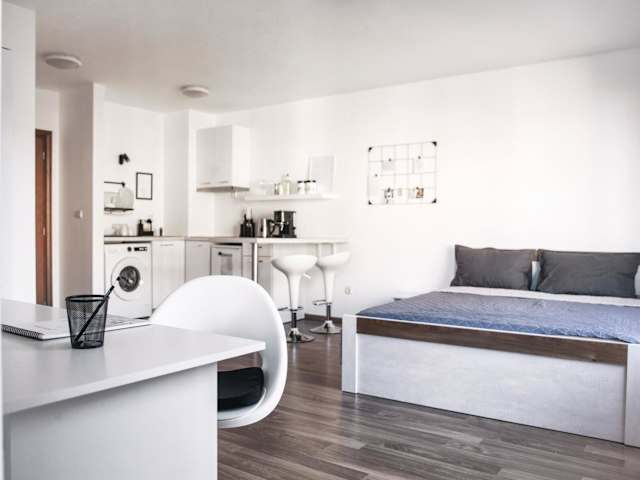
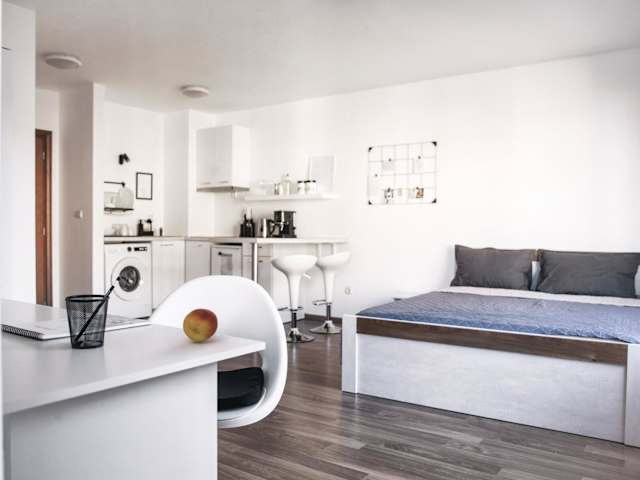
+ fruit [182,308,219,343]
